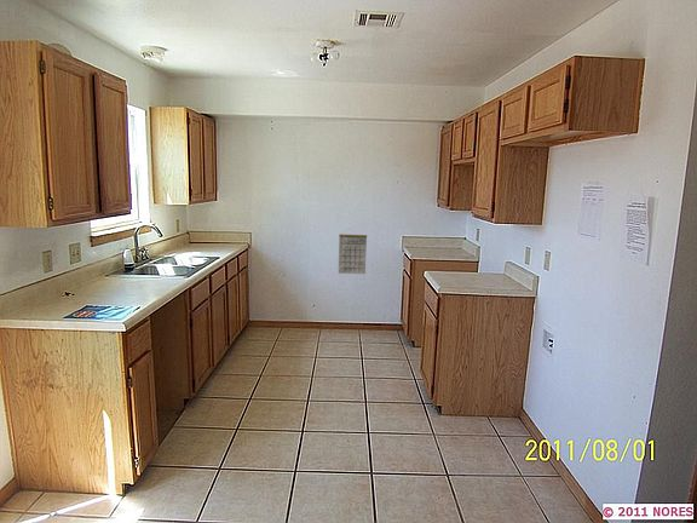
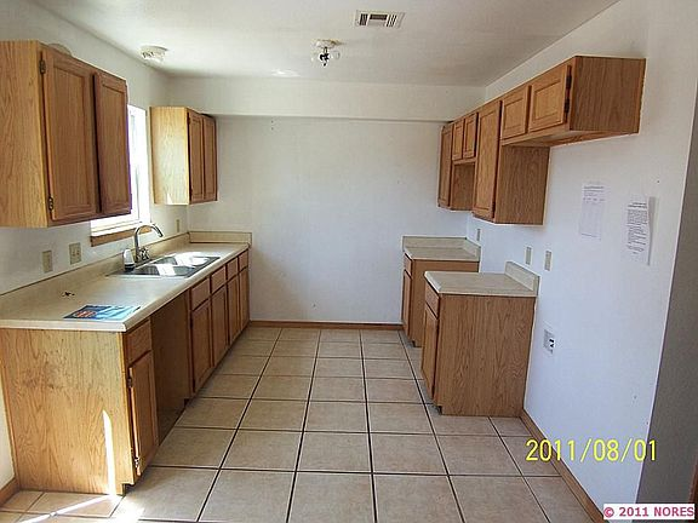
- calendar [338,225,368,275]
